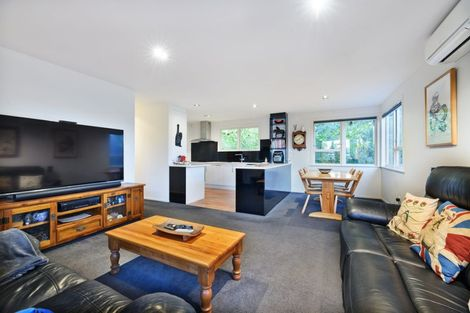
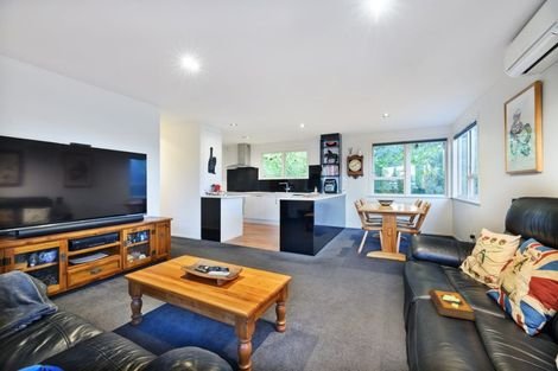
+ hardback book [427,288,476,322]
